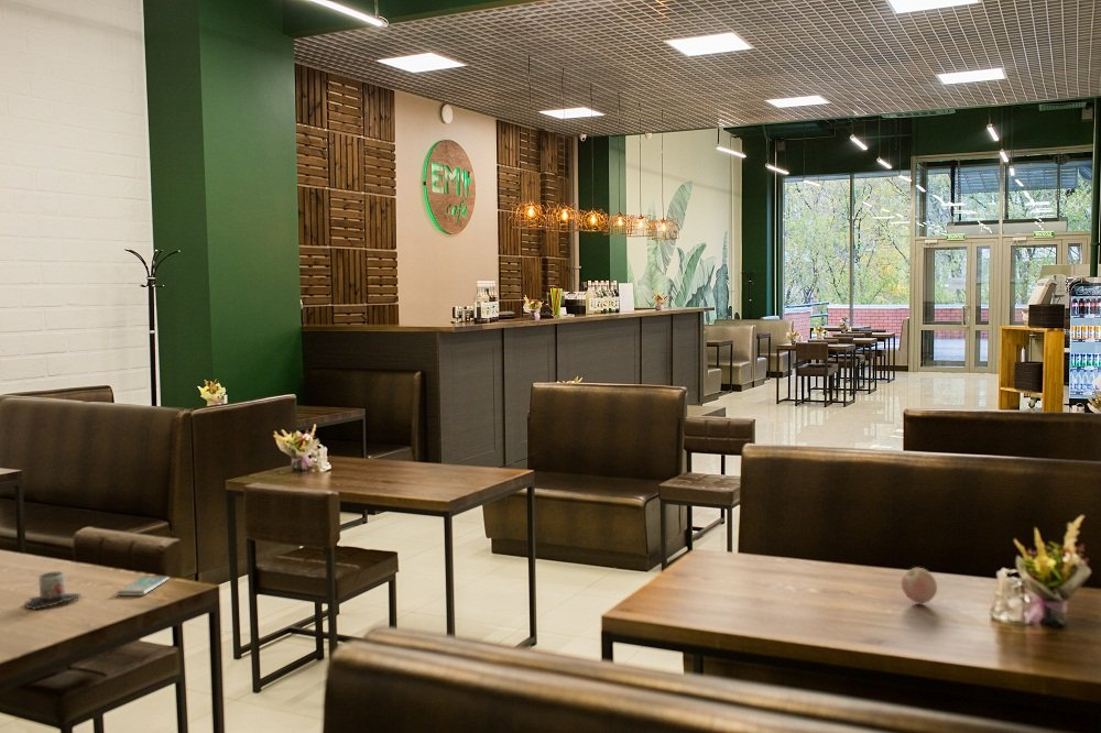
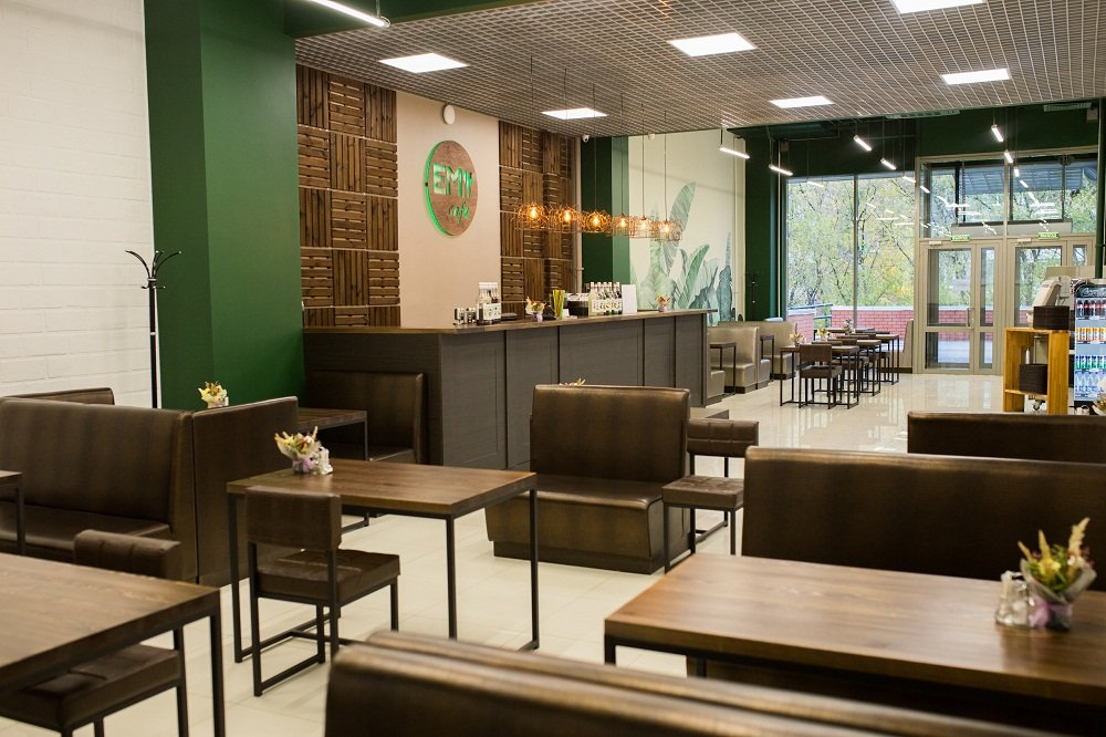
- mug [24,570,81,610]
- smartphone [116,576,171,597]
- apple [901,567,938,604]
